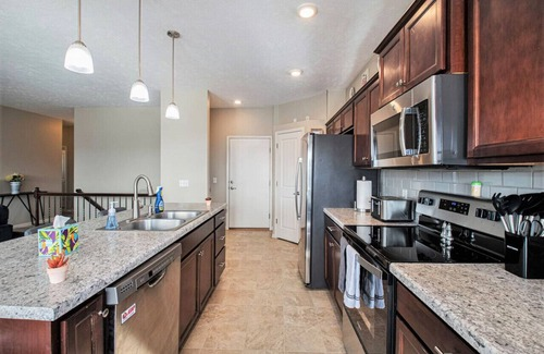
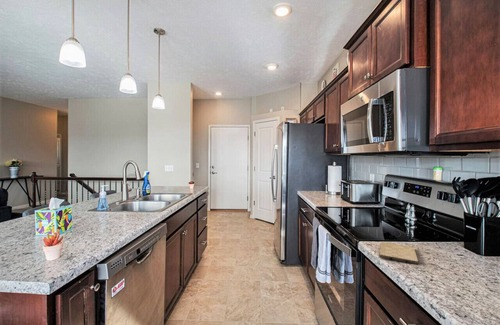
+ cutting board [378,241,419,265]
